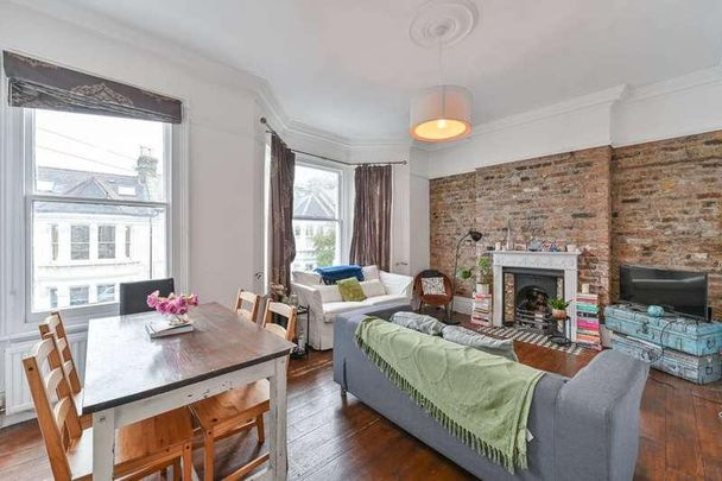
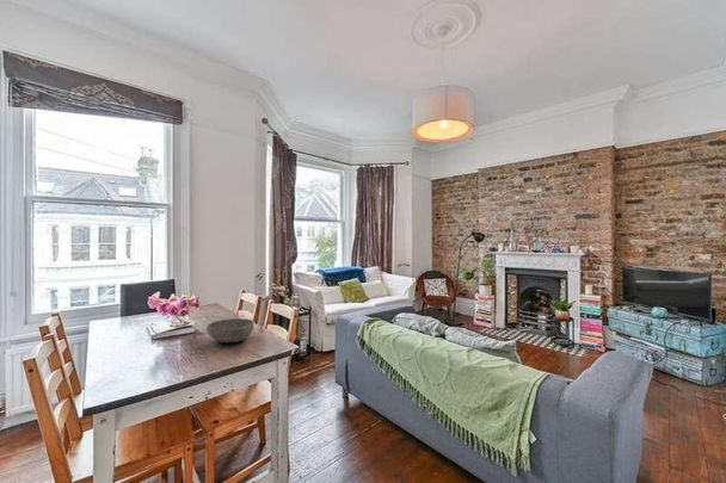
+ bowl [205,317,256,343]
